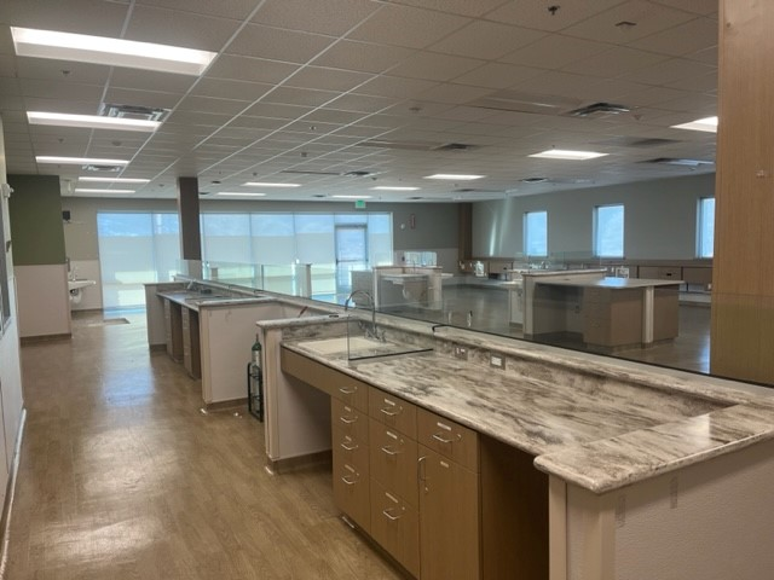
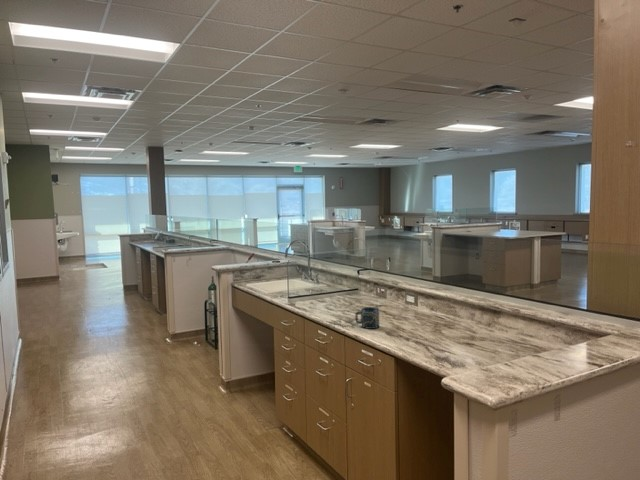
+ cup [355,306,380,330]
